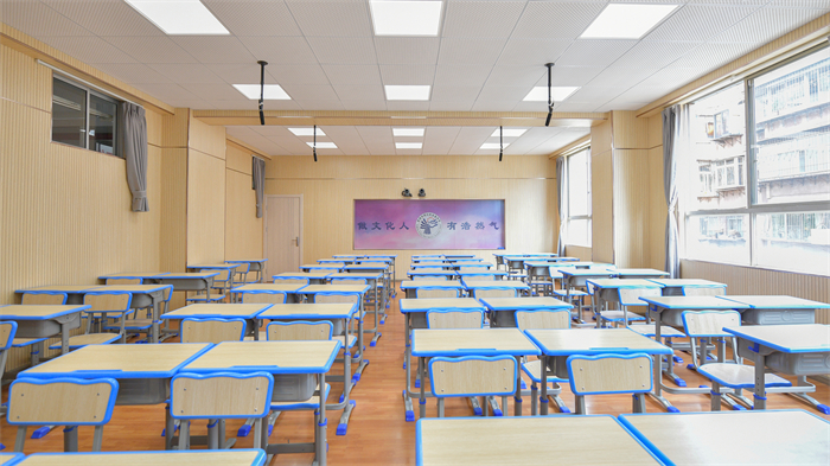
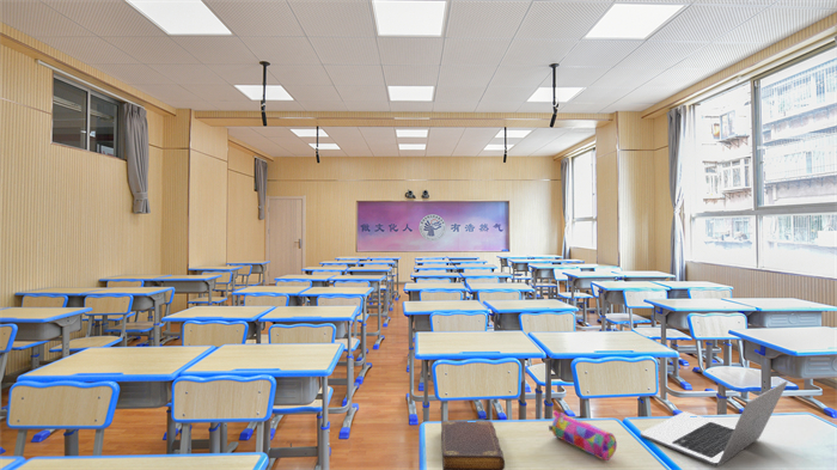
+ book [440,420,506,470]
+ laptop [640,380,789,468]
+ pencil case [548,409,618,462]
